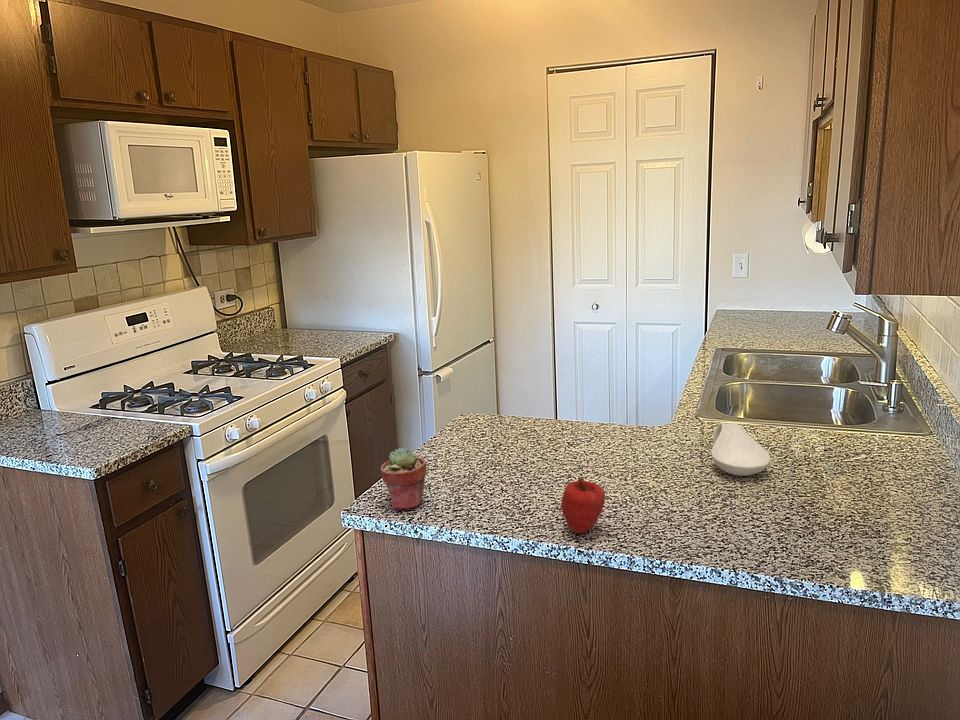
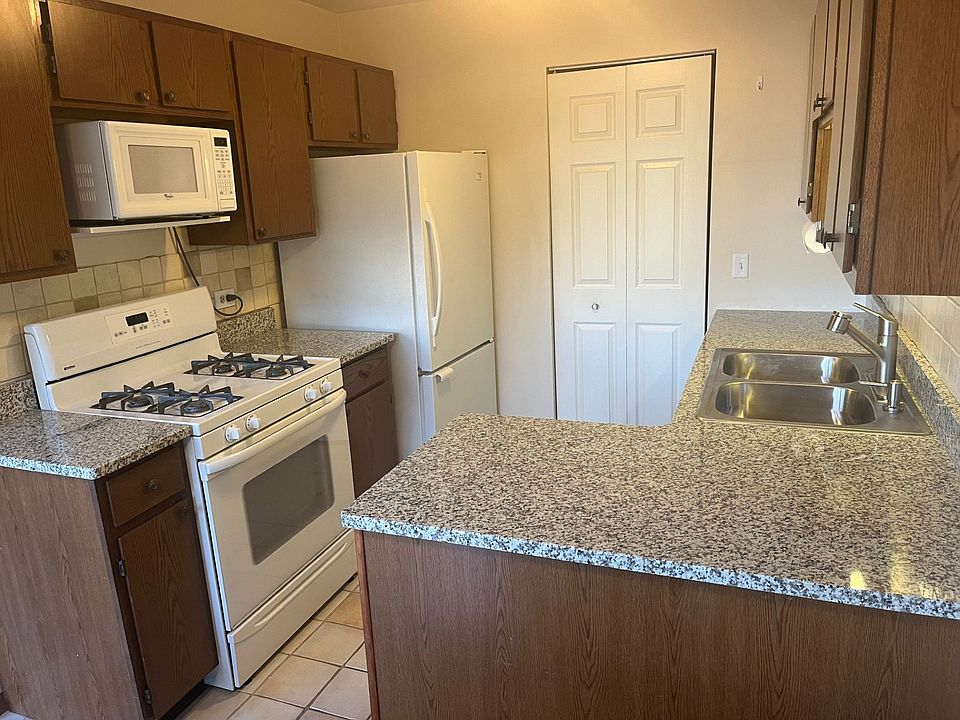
- spoon rest [710,422,771,477]
- potted succulent [379,447,428,511]
- apple [561,477,606,534]
